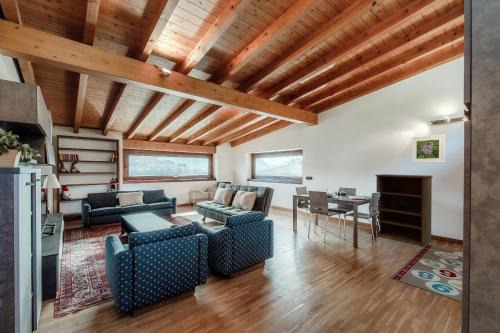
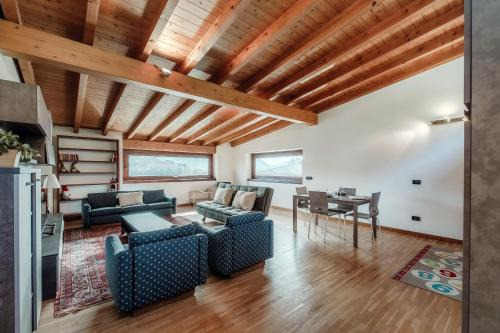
- shelving unit [374,173,434,248]
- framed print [411,134,446,164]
